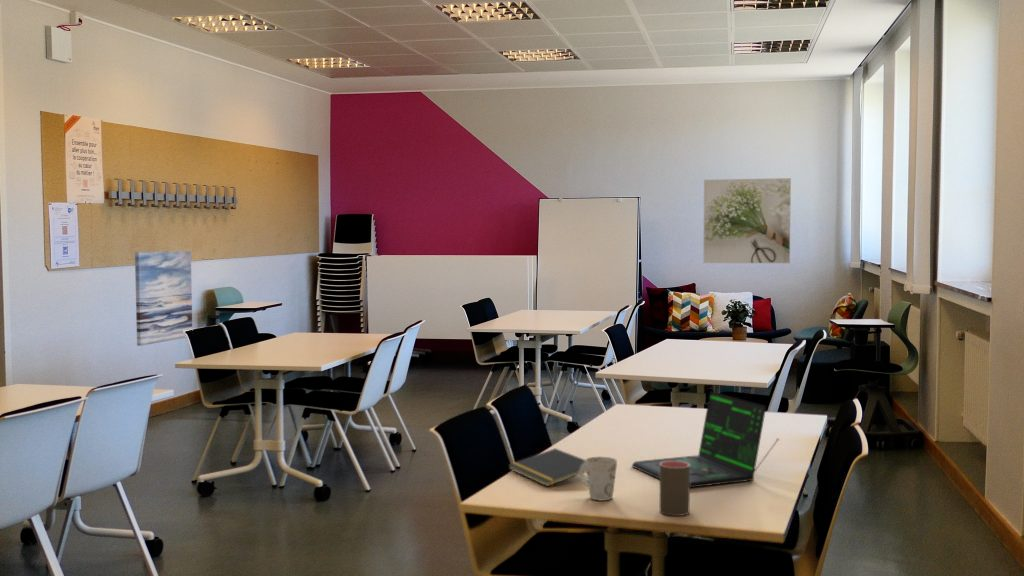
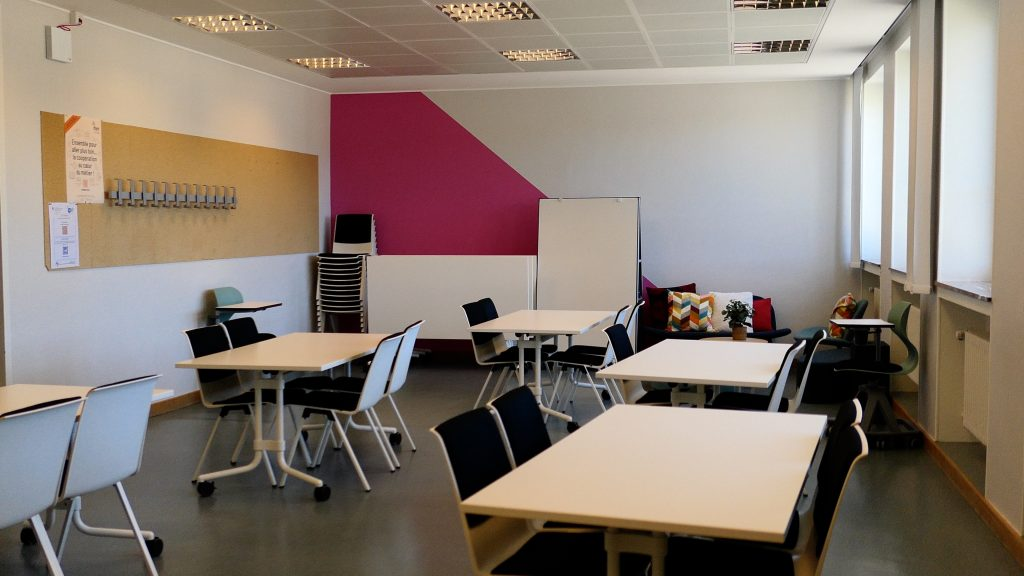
- notepad [508,447,587,488]
- mug [579,456,618,501]
- cup [659,461,691,517]
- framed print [702,177,792,264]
- wall art [134,250,193,347]
- laptop [631,390,780,489]
